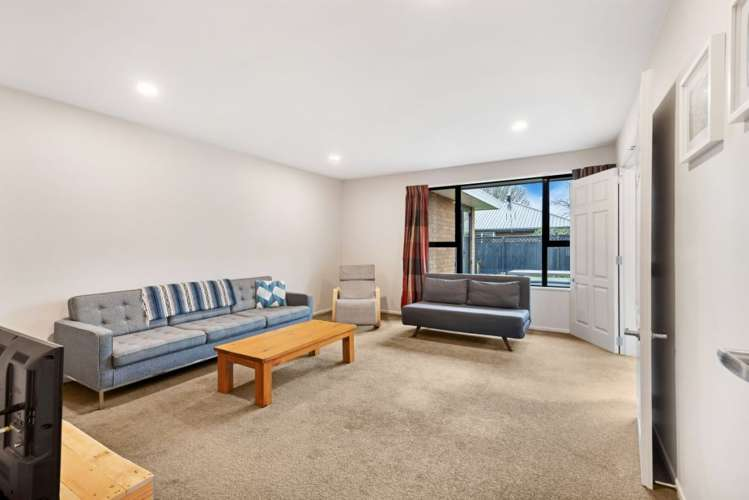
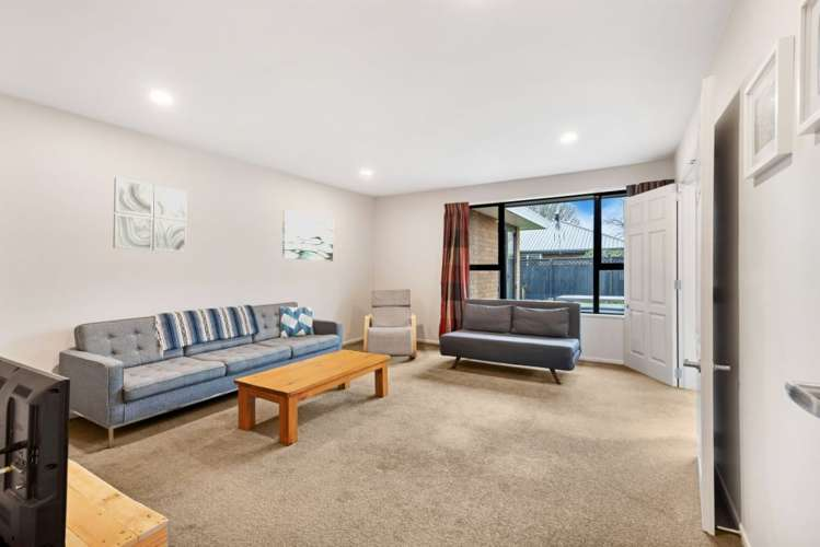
+ wall art [112,176,188,254]
+ wall art [281,209,334,263]
